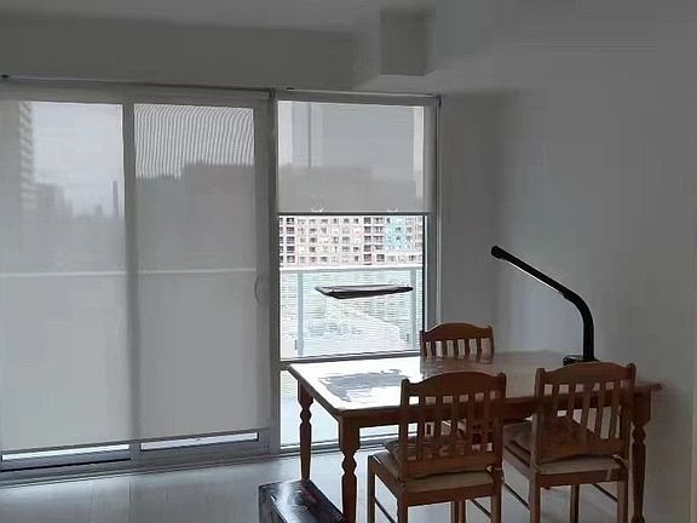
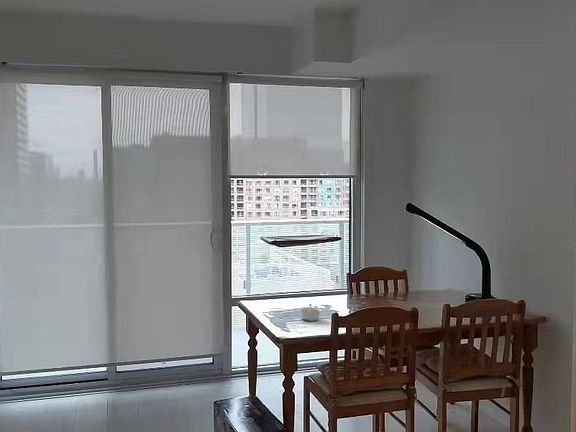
+ legume [297,303,323,322]
